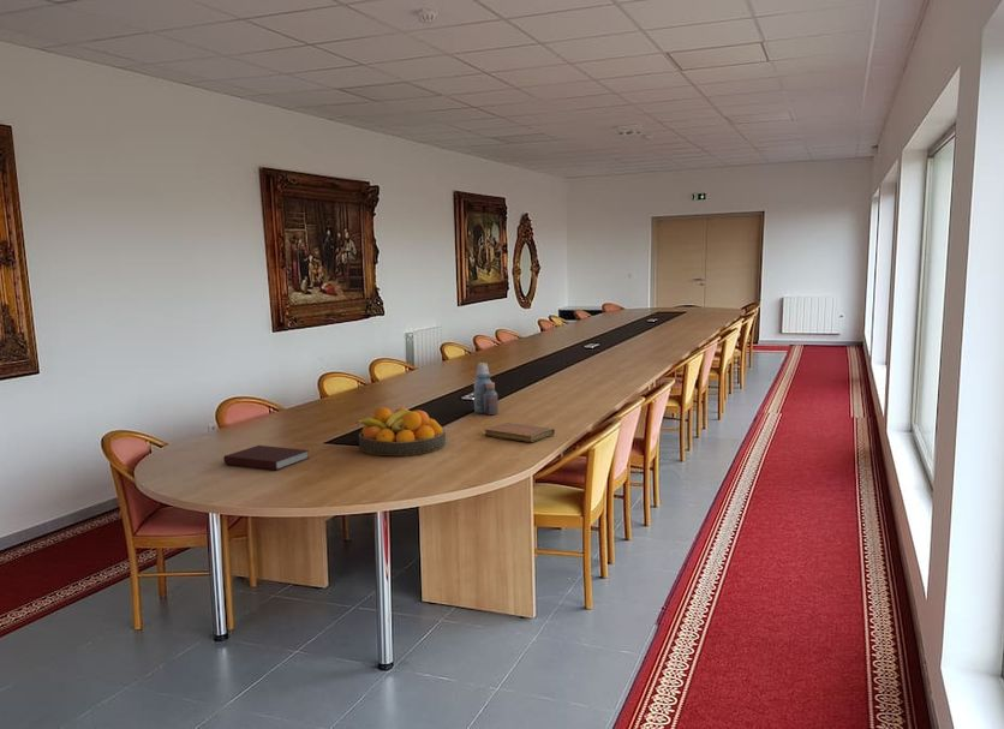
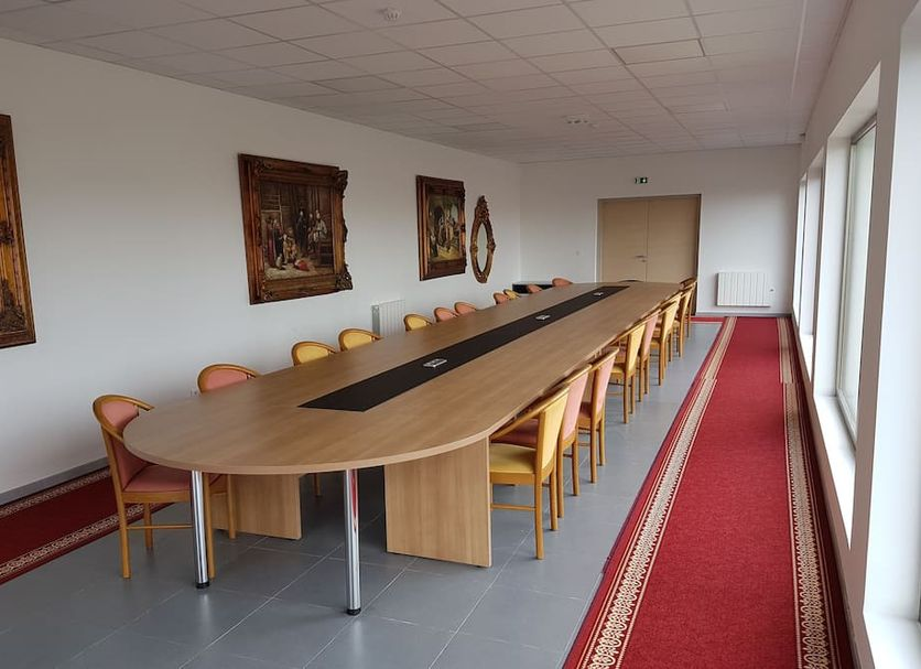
- notebook [484,422,556,443]
- bottle [473,361,500,416]
- notebook [222,444,310,471]
- fruit bowl [355,406,447,456]
